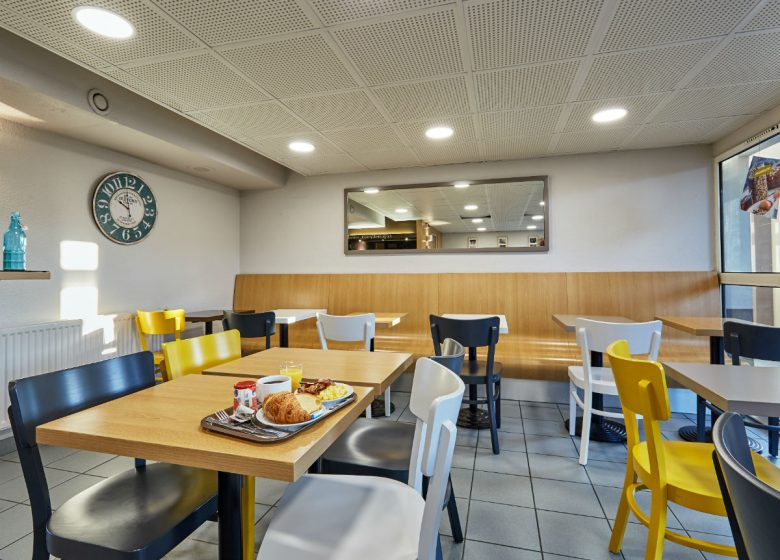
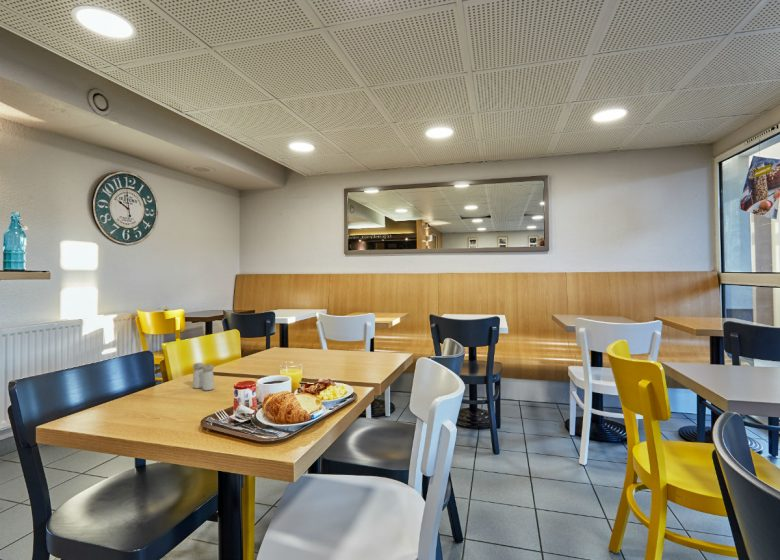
+ salt and pepper shaker [192,362,215,391]
